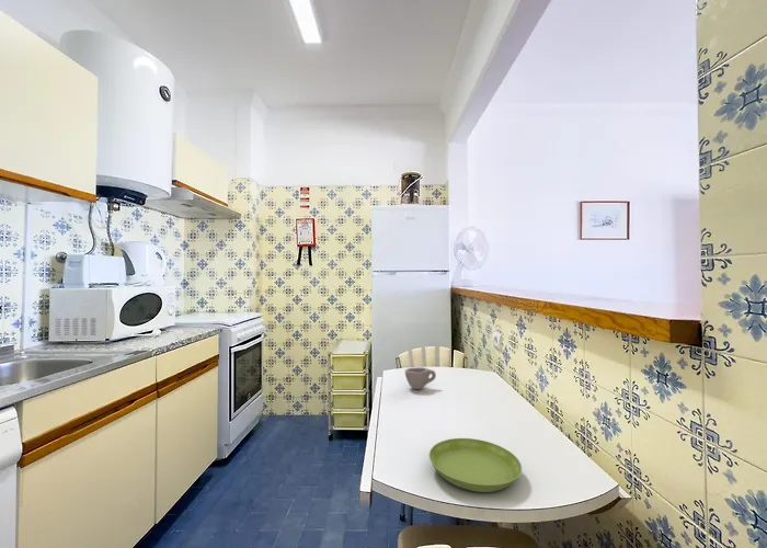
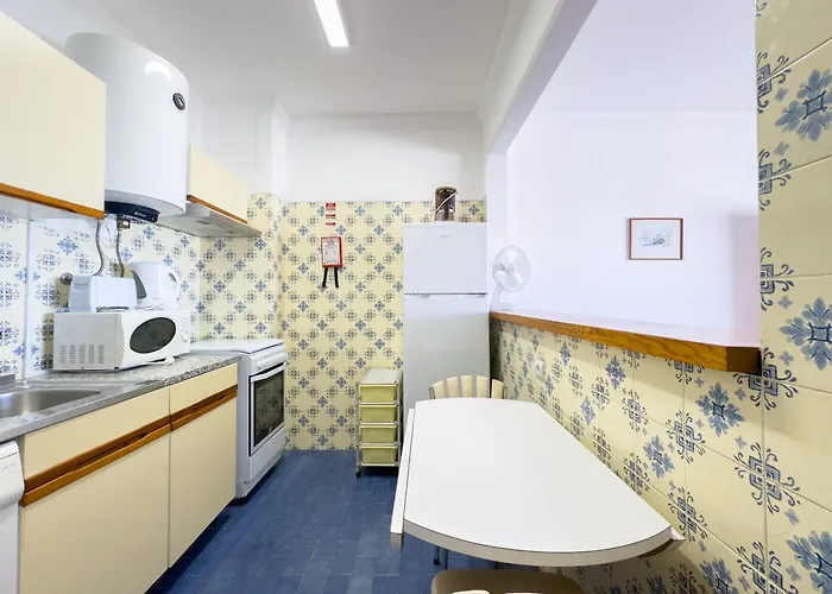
- cup [404,366,437,390]
- saucer [428,437,523,493]
